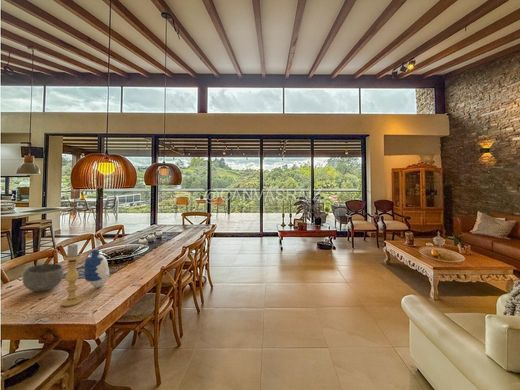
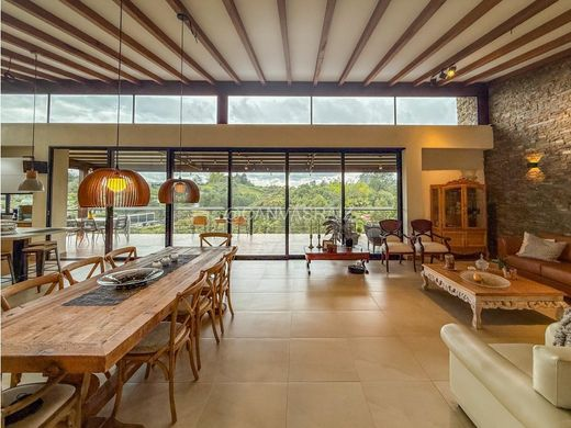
- bowl [21,263,65,293]
- candle holder [60,243,83,307]
- vase [83,249,110,289]
